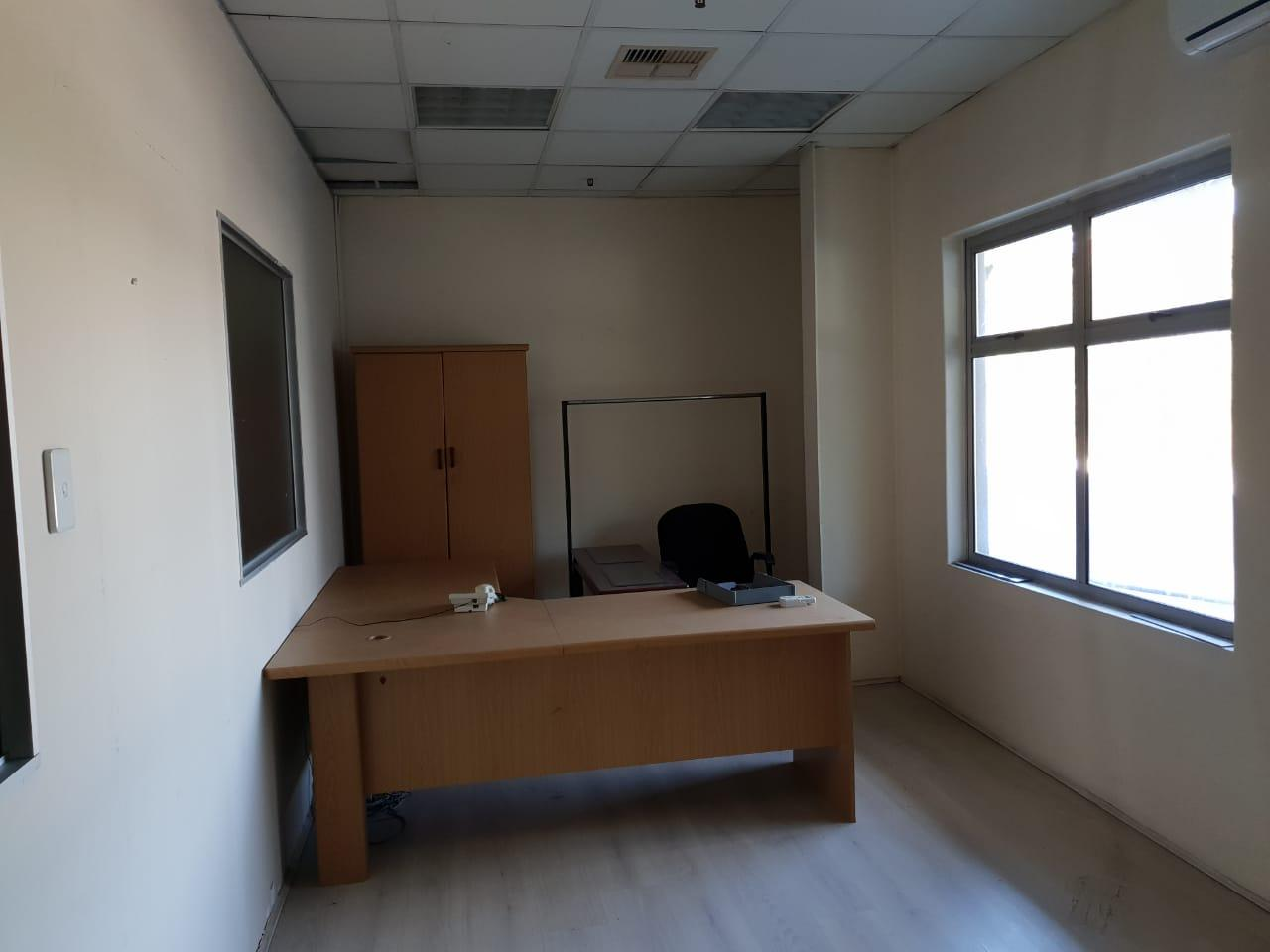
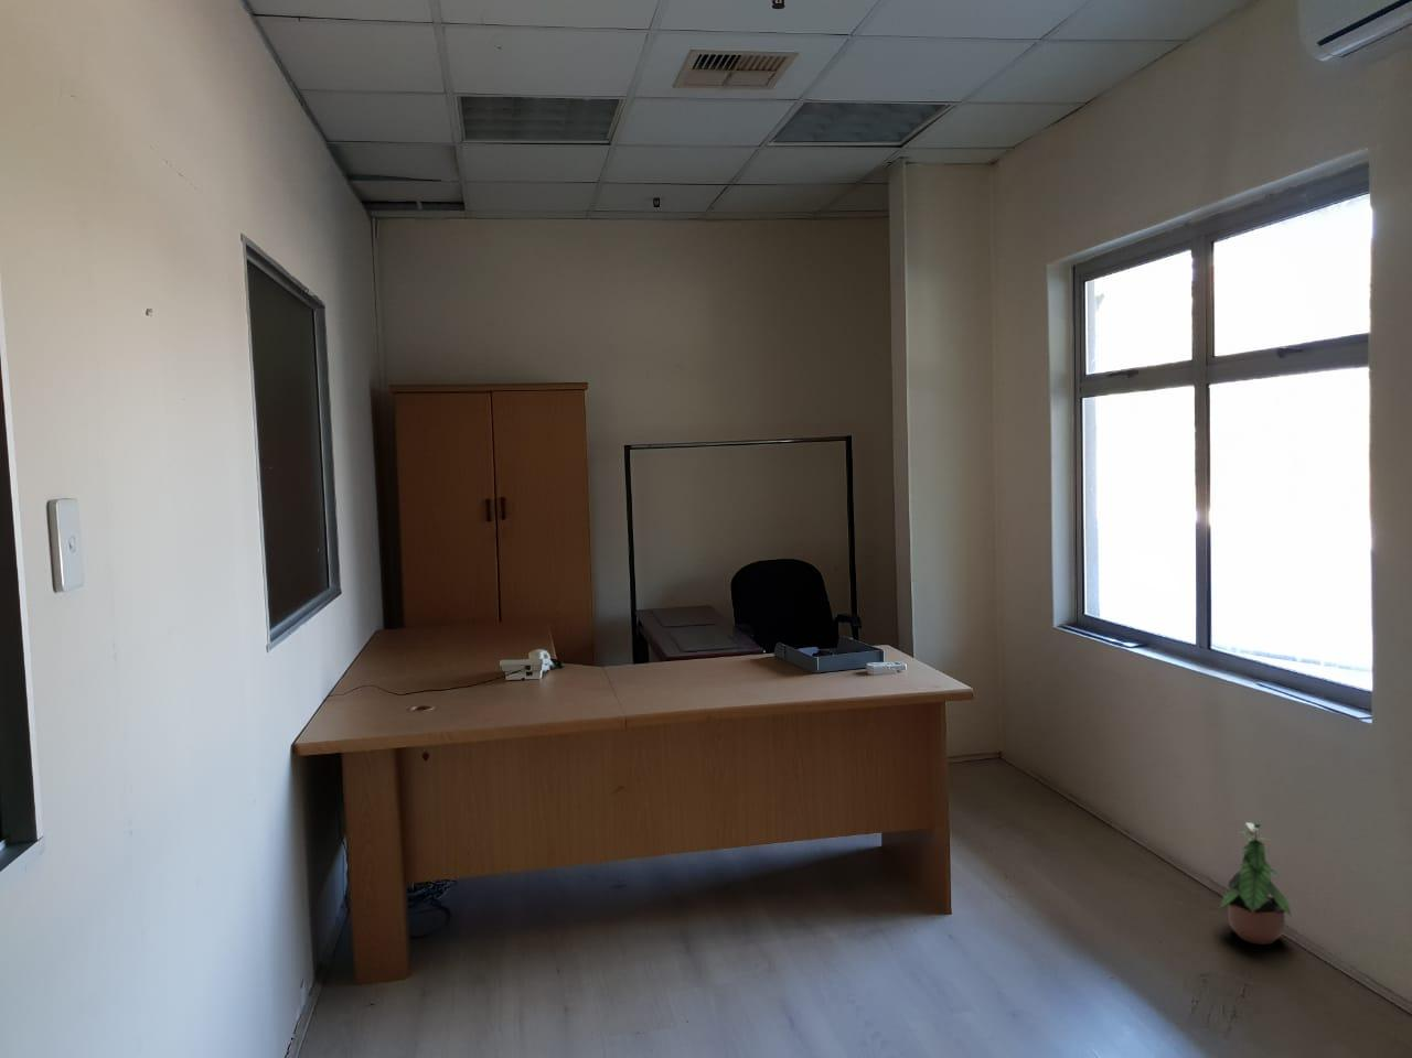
+ potted plant [1216,821,1293,946]
